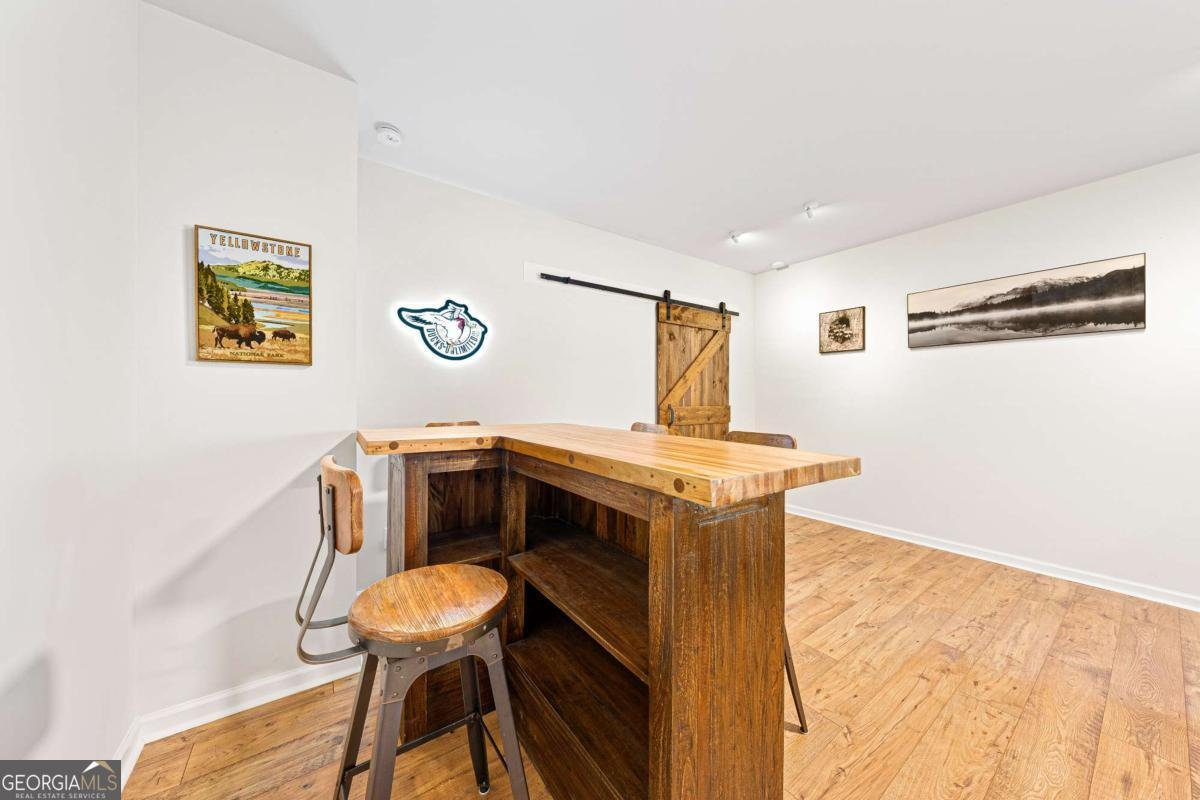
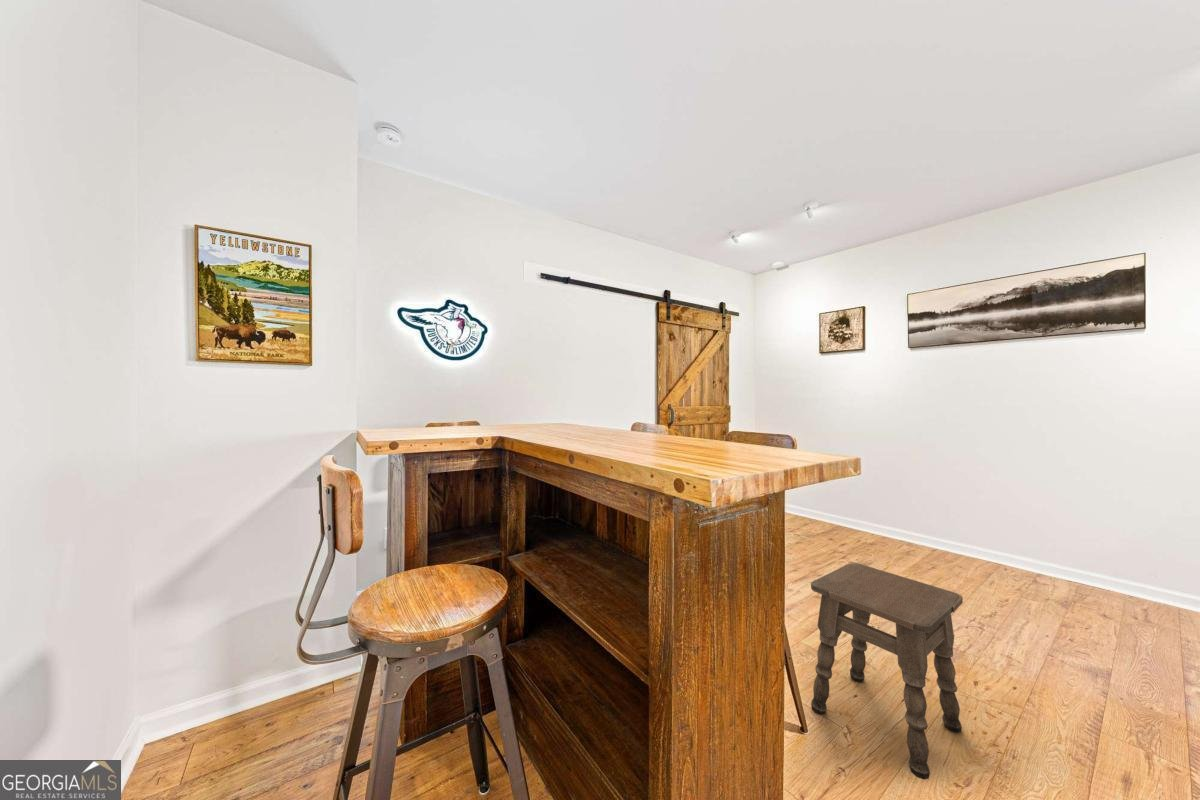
+ side table [810,562,964,780]
